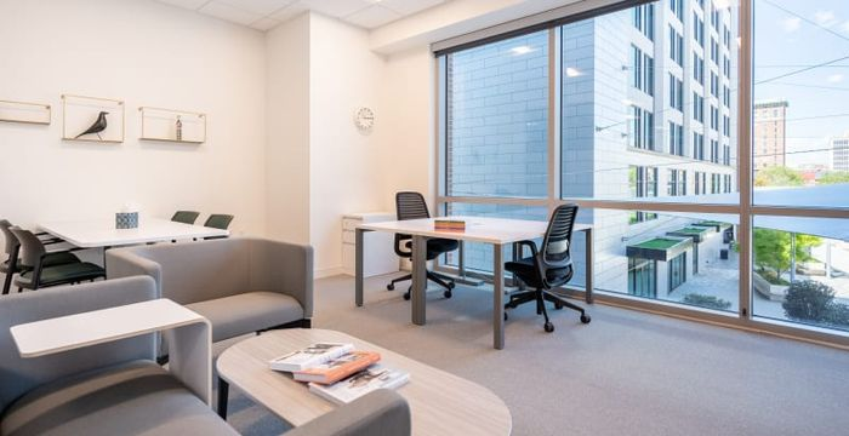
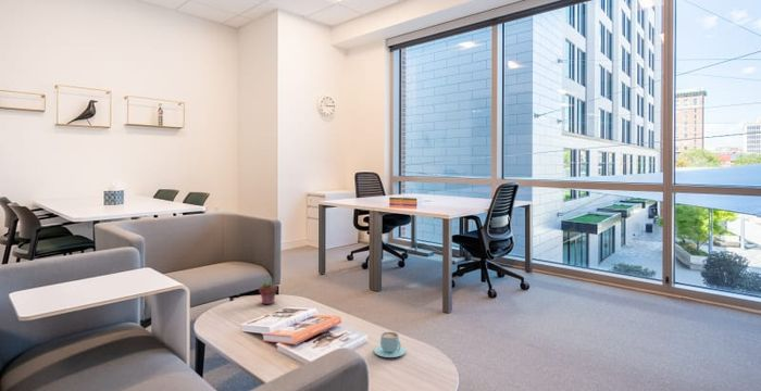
+ cappuccino [373,331,407,358]
+ potted succulent [258,278,278,305]
